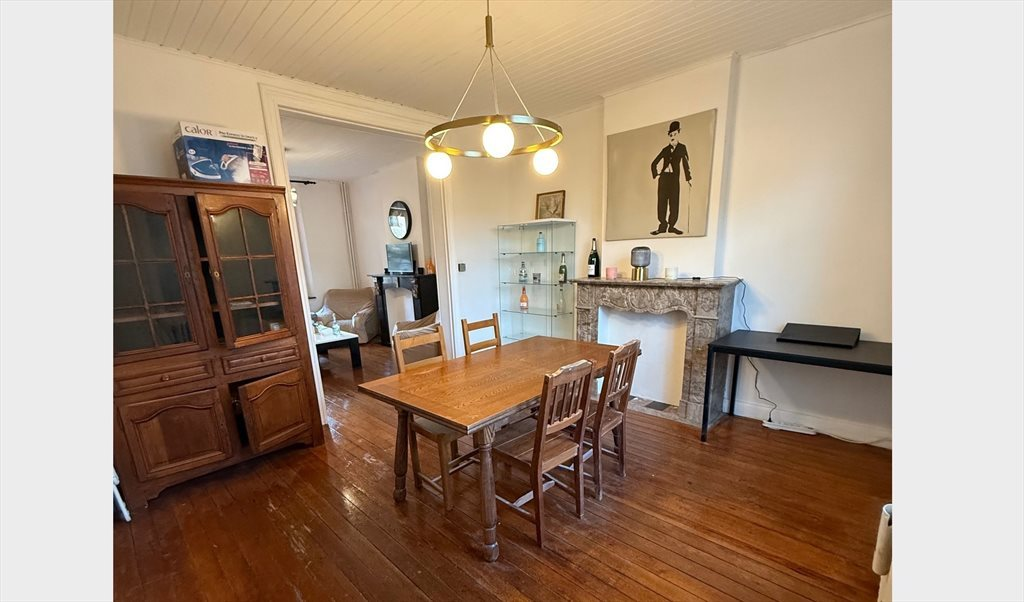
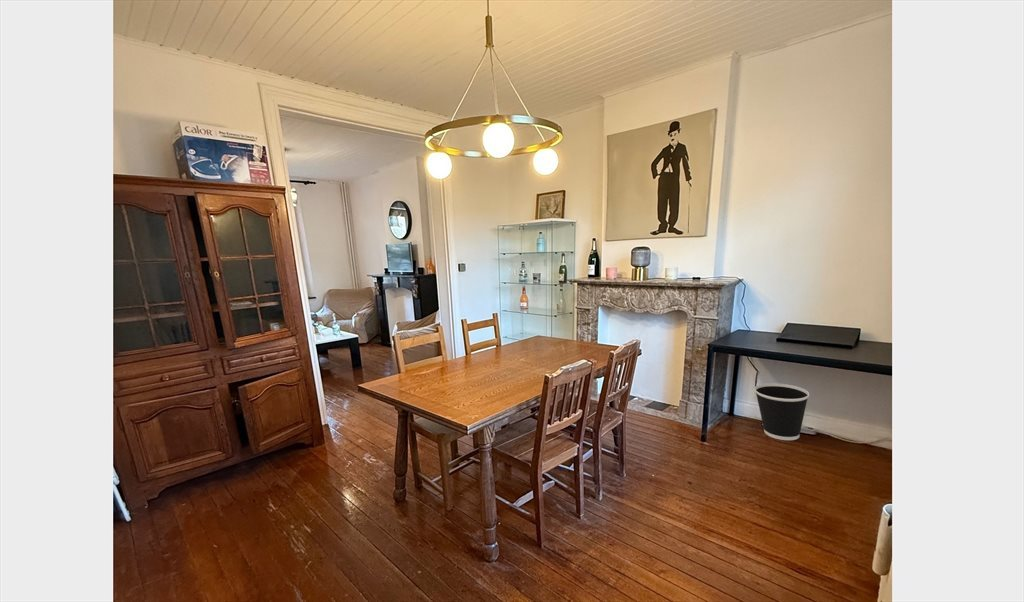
+ wastebasket [753,382,810,441]
